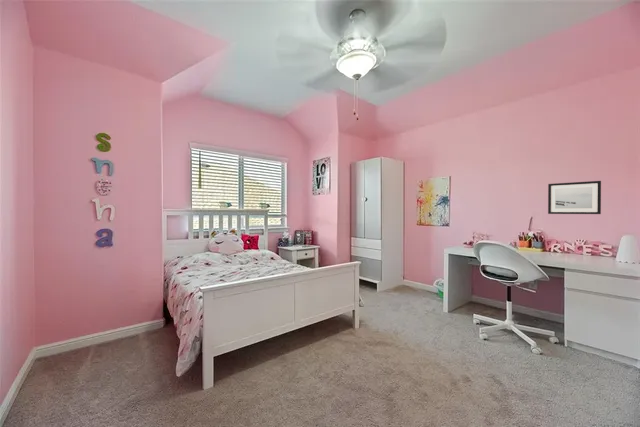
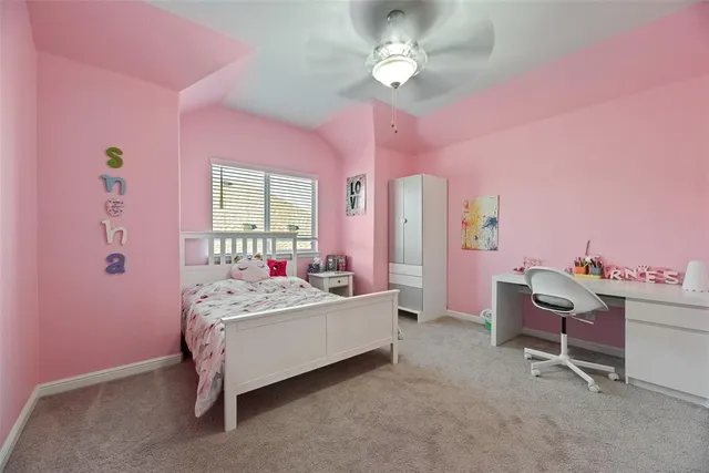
- wall art [547,180,602,215]
